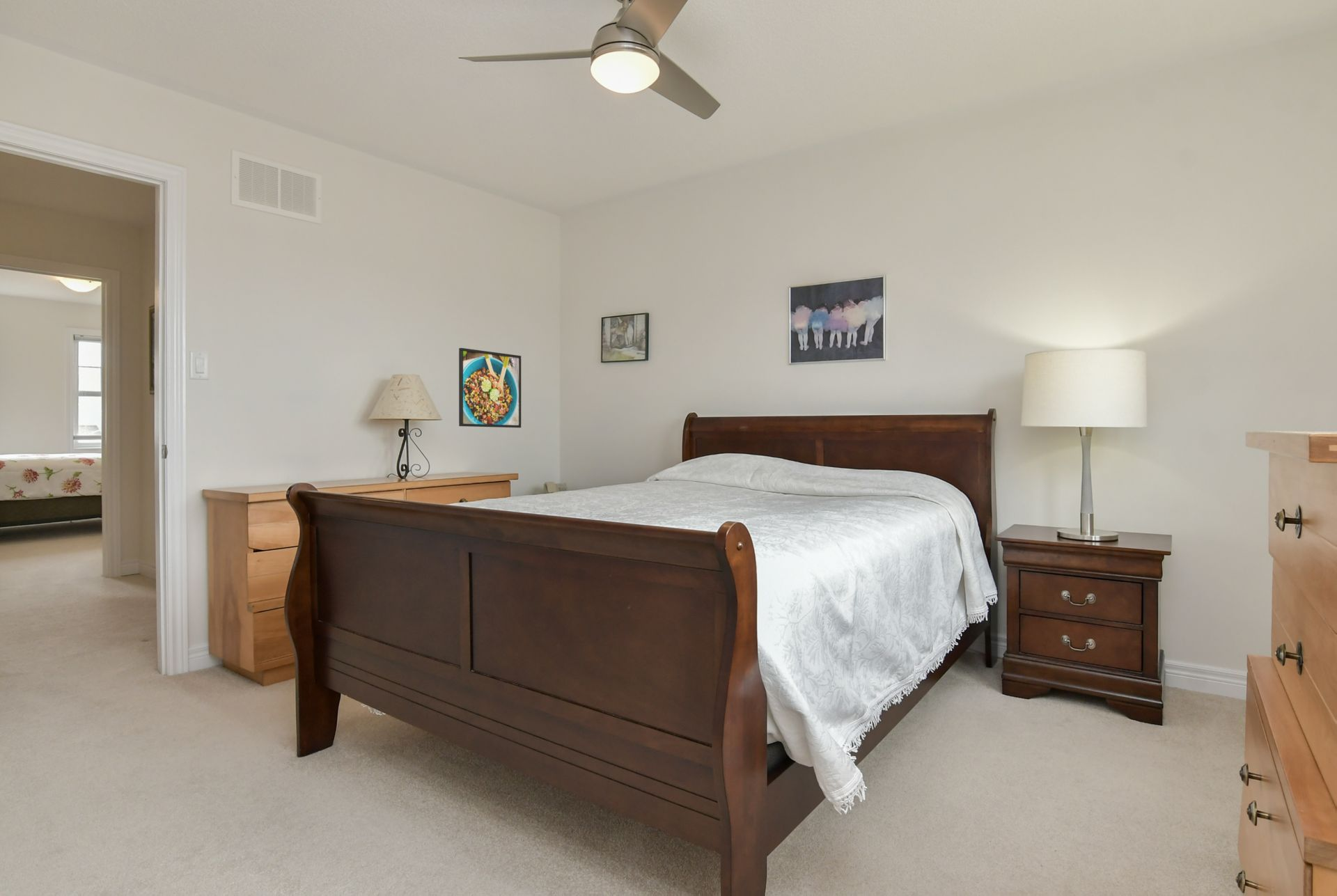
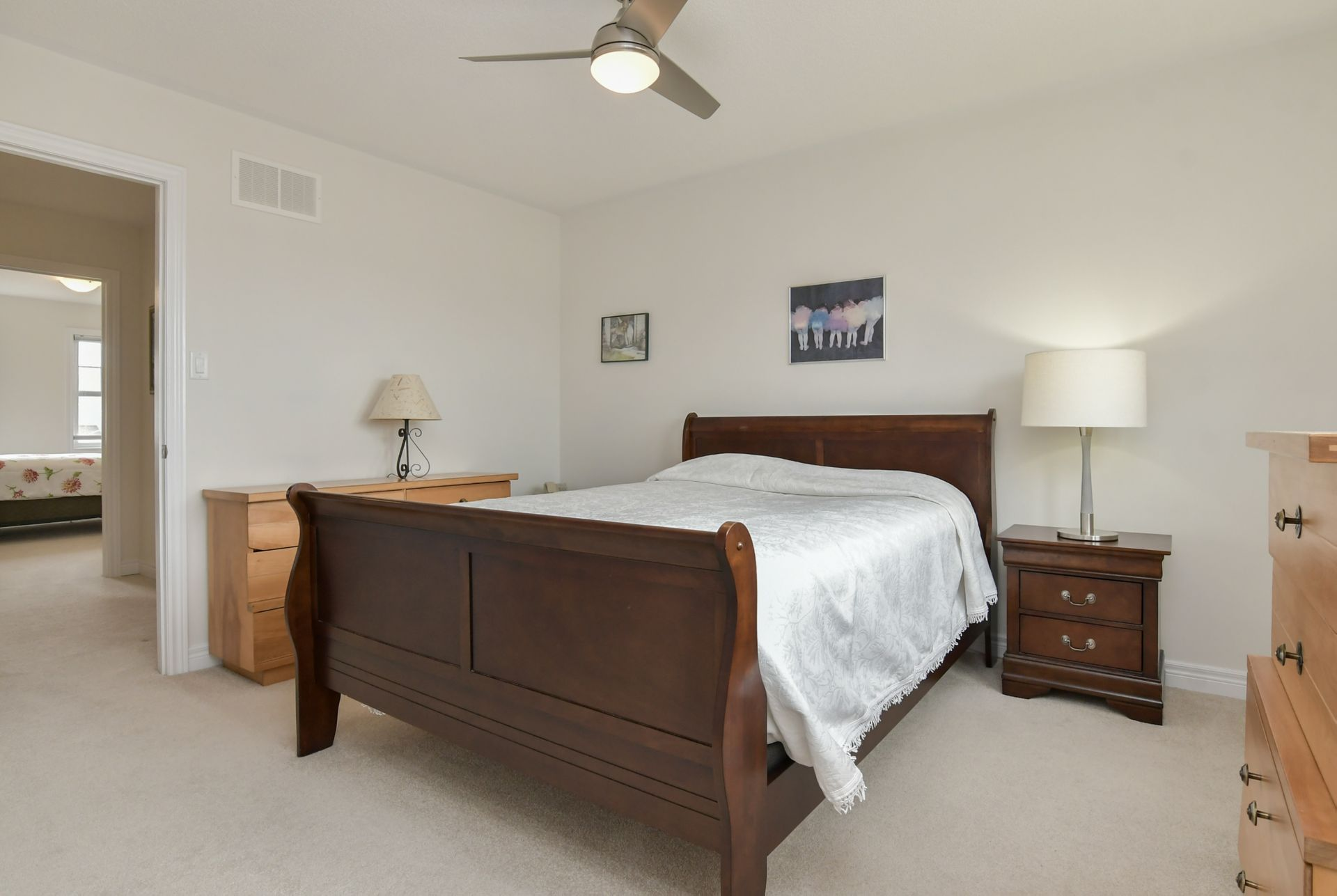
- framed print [458,347,522,428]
